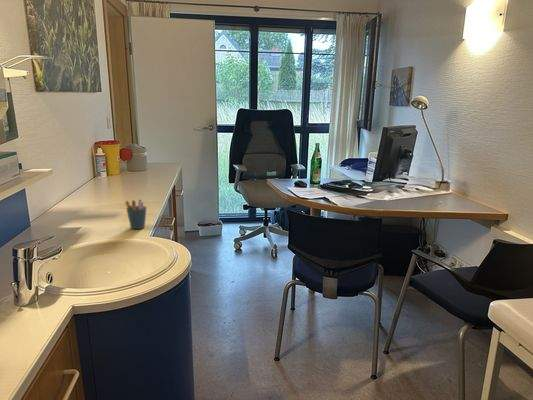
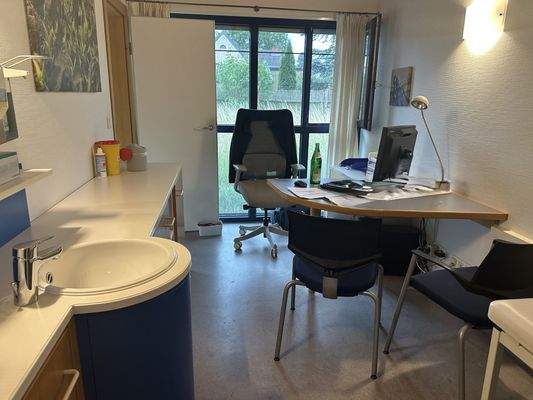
- pen holder [124,198,148,230]
